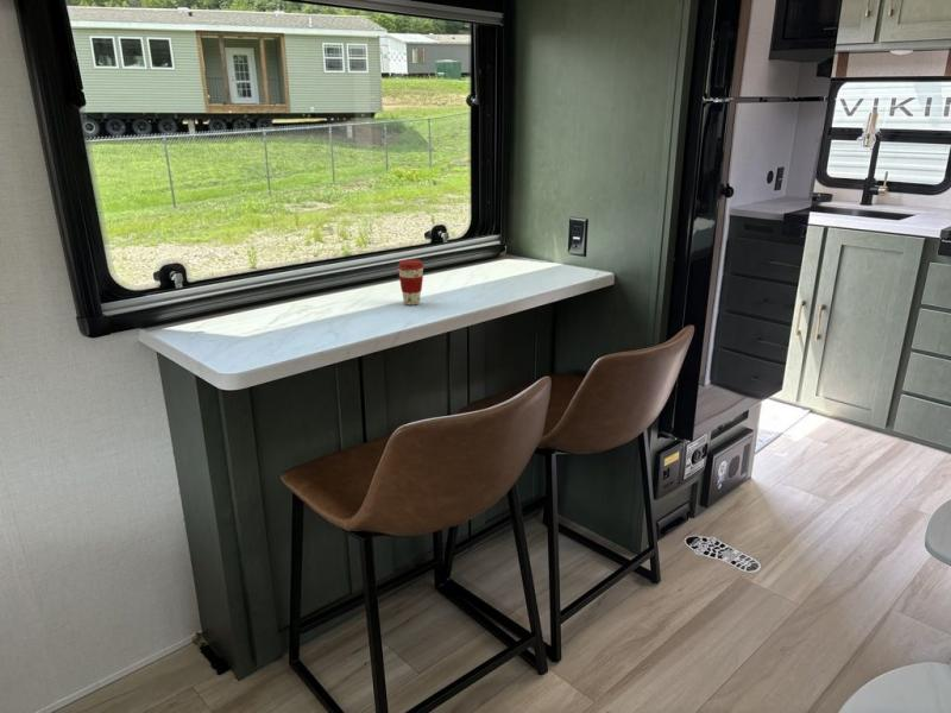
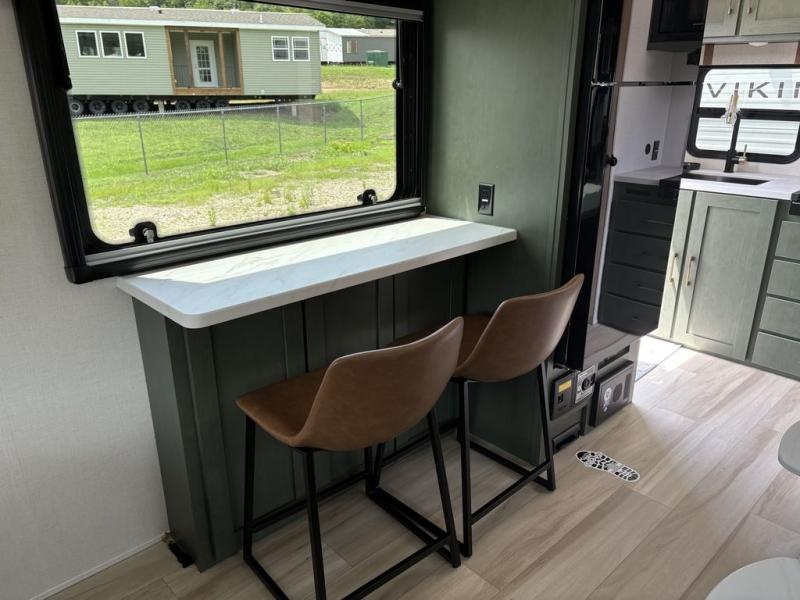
- coffee cup [396,258,426,305]
